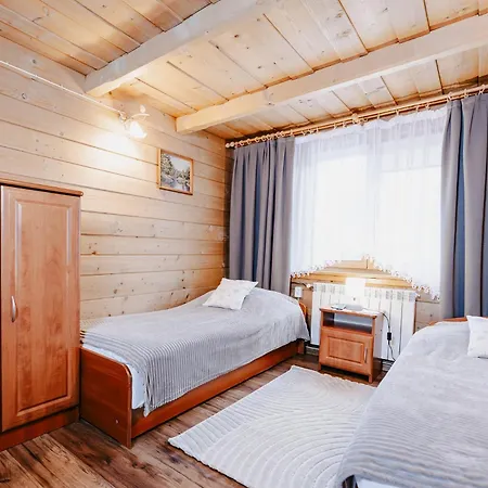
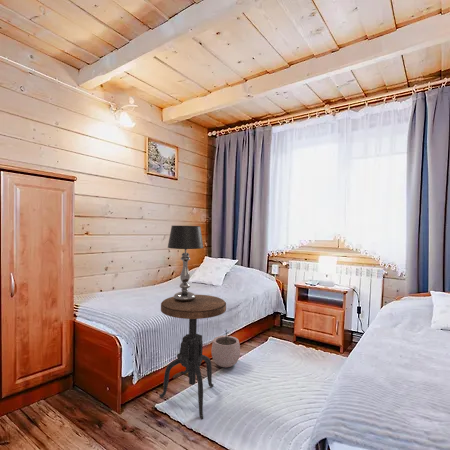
+ plant pot [210,328,241,368]
+ side table [158,294,227,420]
+ table lamp [167,225,204,302]
